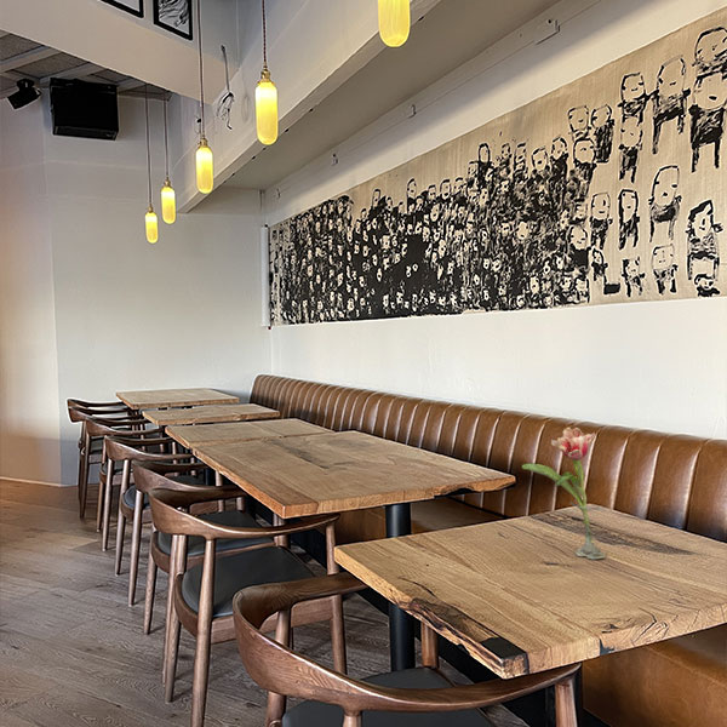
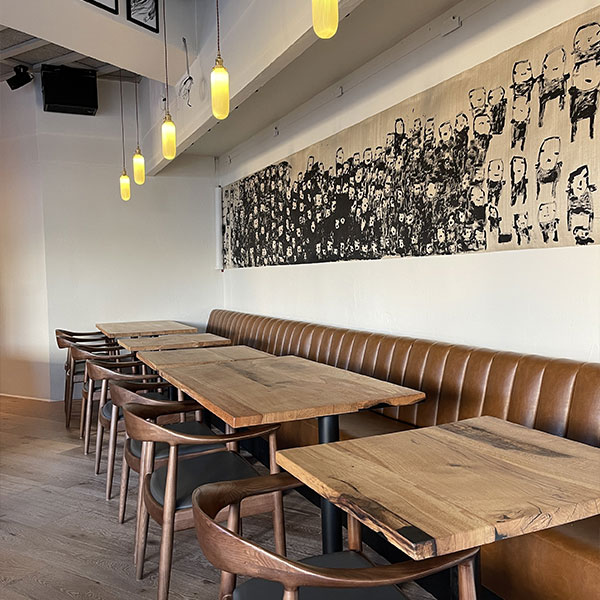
- flower [521,427,607,561]
